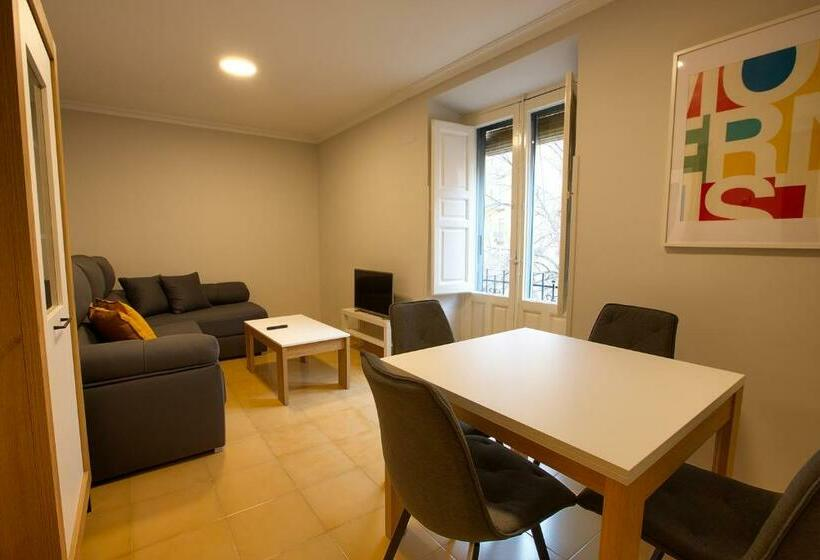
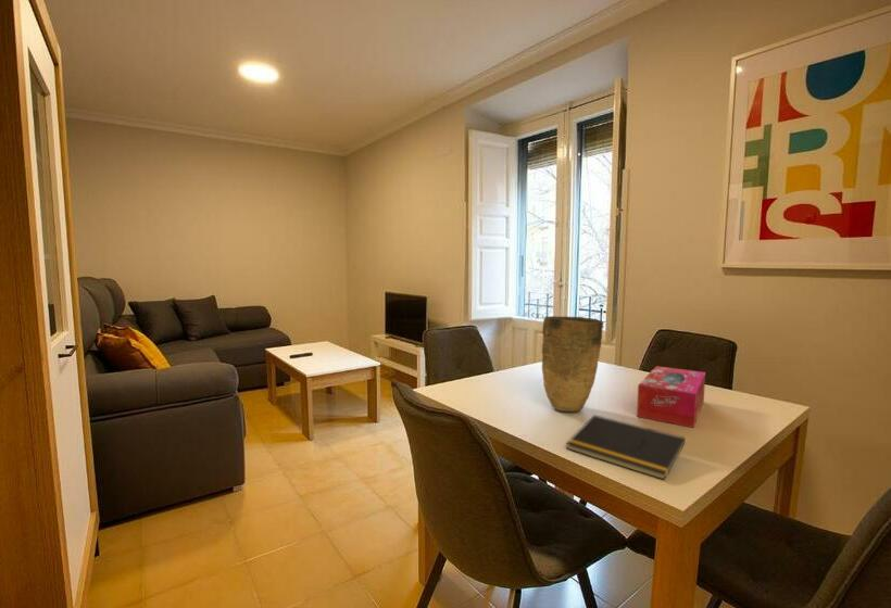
+ tissue box [636,365,706,429]
+ vase [541,315,604,413]
+ notepad [565,414,687,481]
